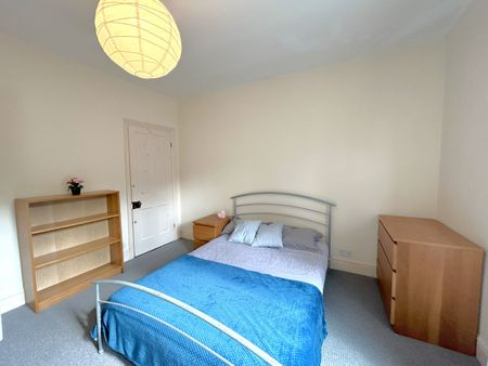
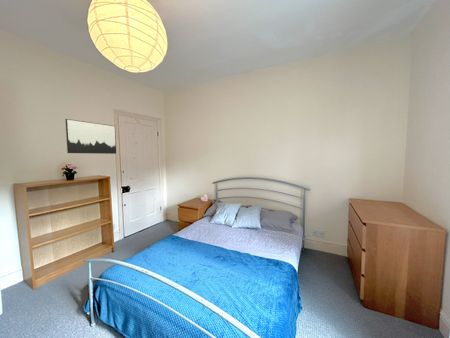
+ wall art [64,118,117,155]
